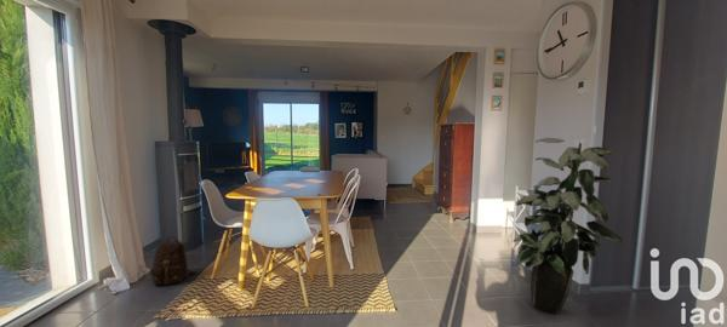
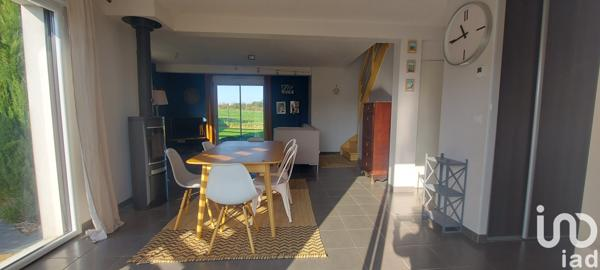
- indoor plant [513,137,624,315]
- backpack [149,236,198,286]
